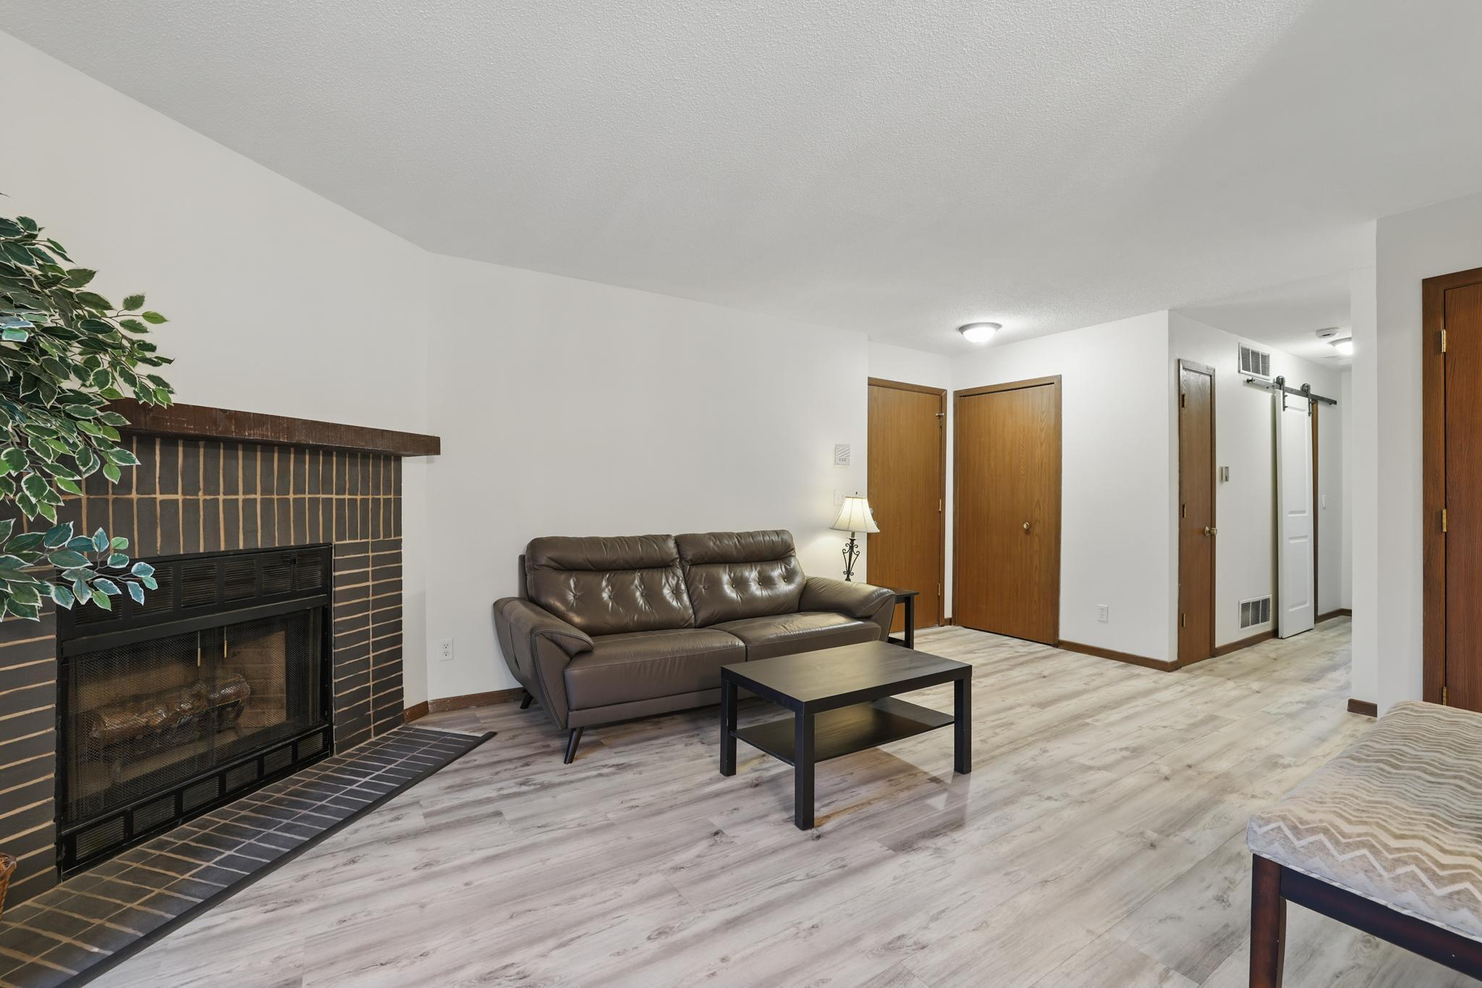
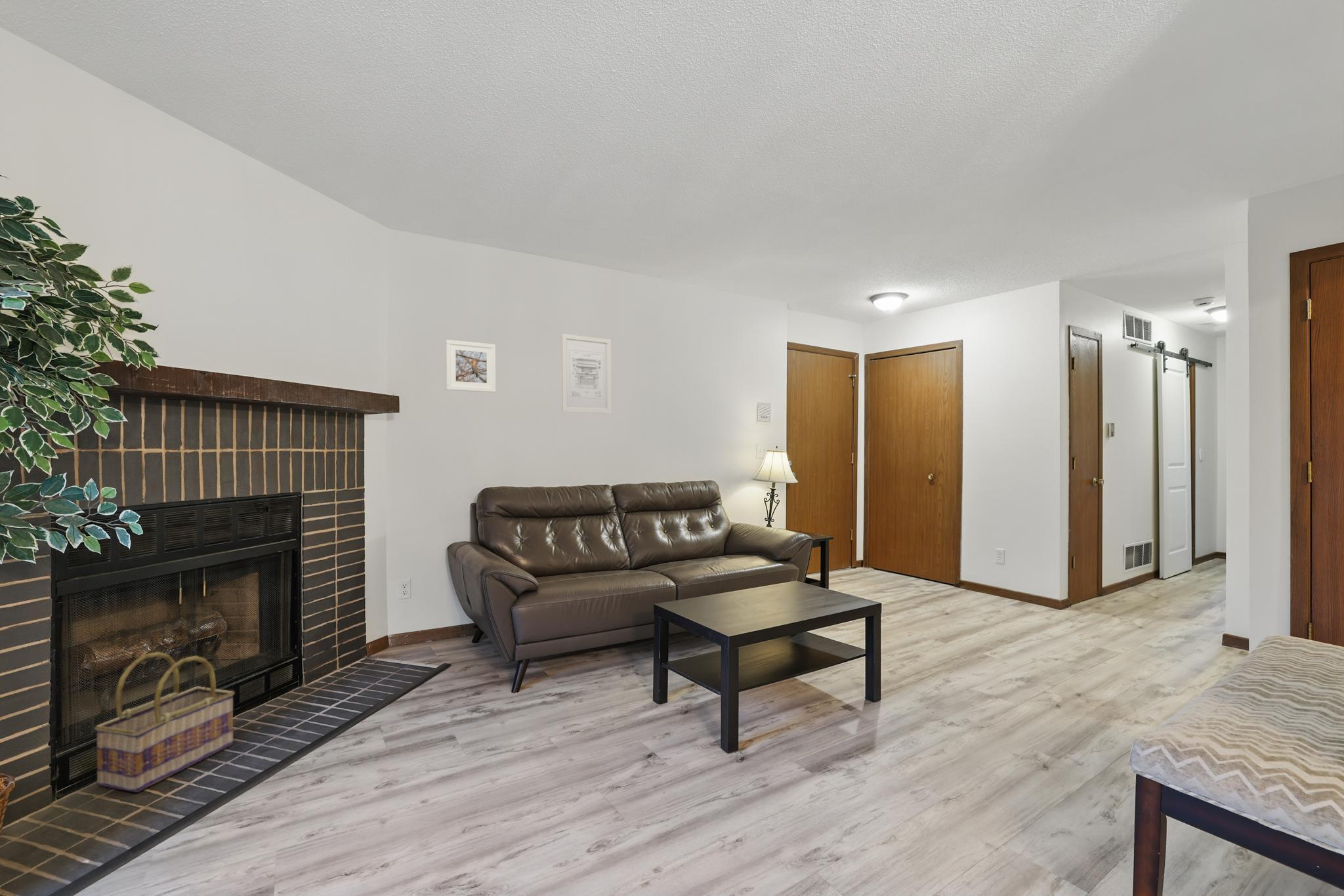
+ basket [94,651,236,793]
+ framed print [445,339,496,393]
+ wall art [561,333,612,414]
